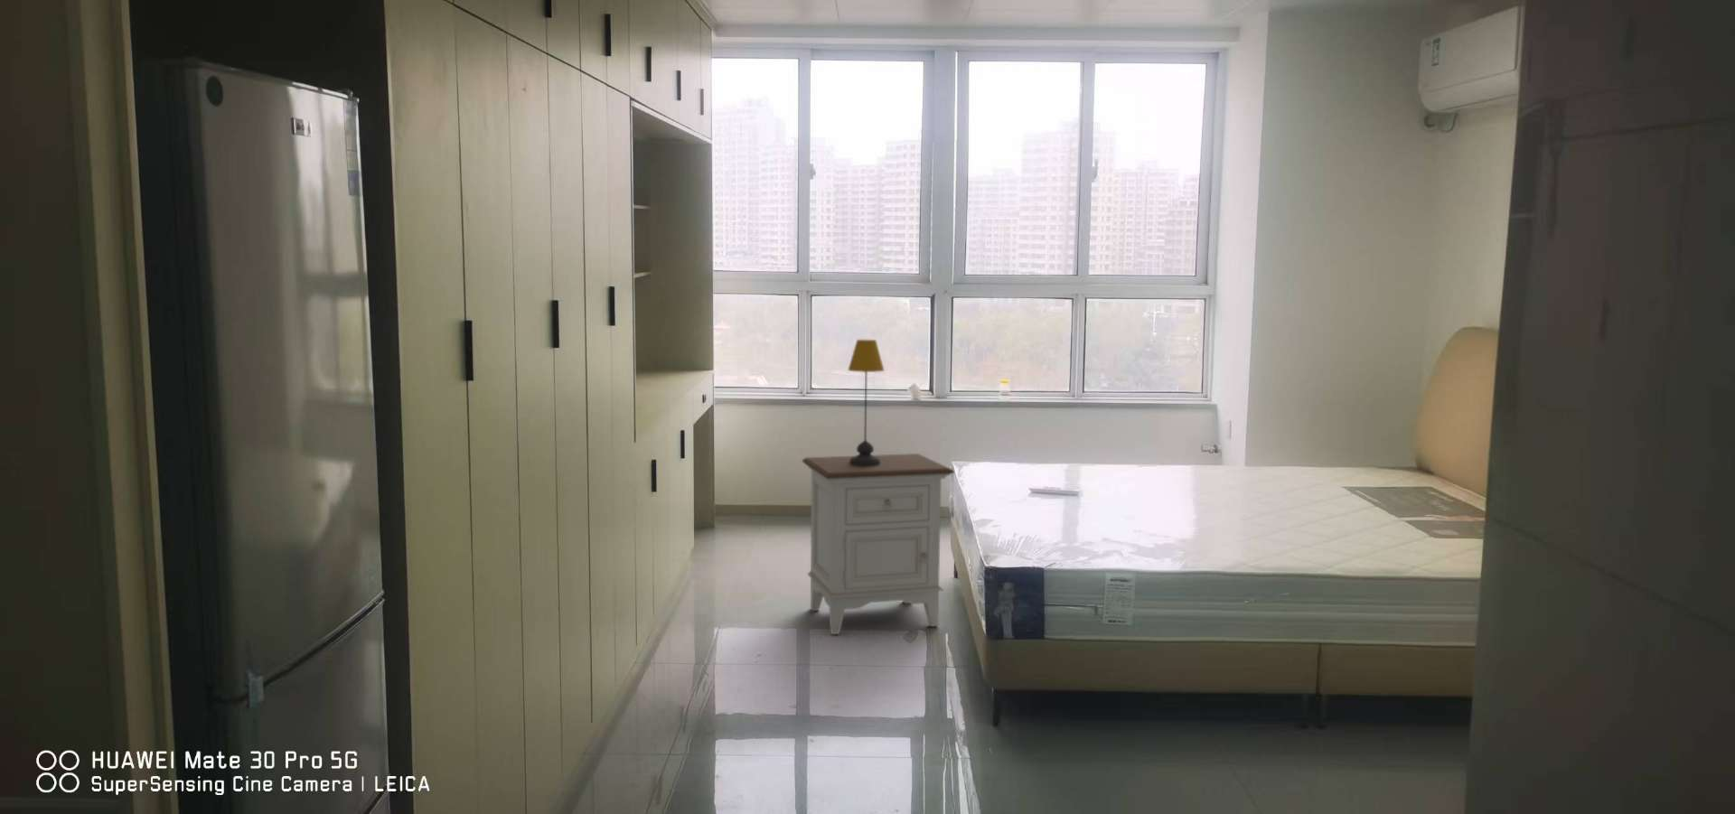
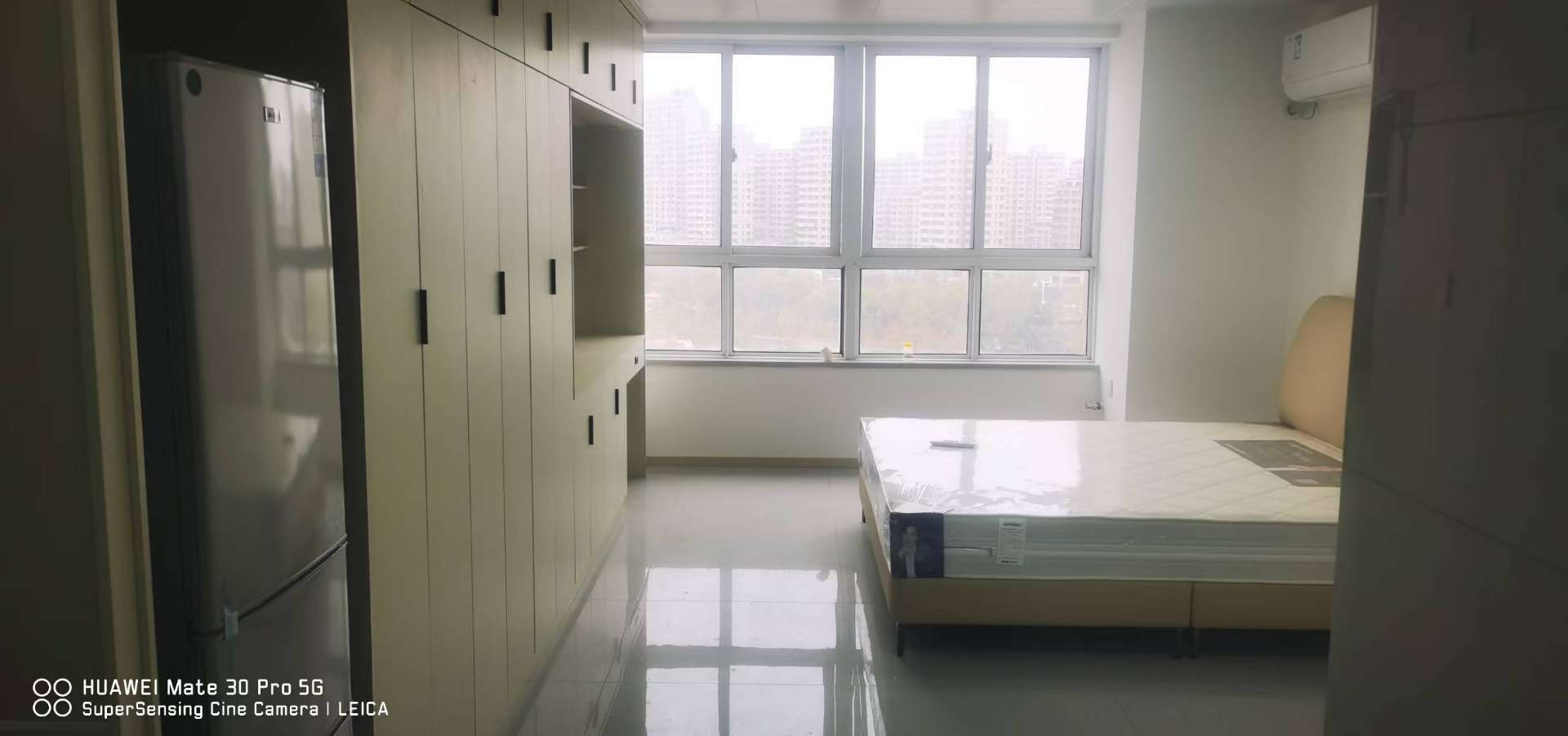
- nightstand [801,452,955,636]
- table lamp [846,338,885,467]
